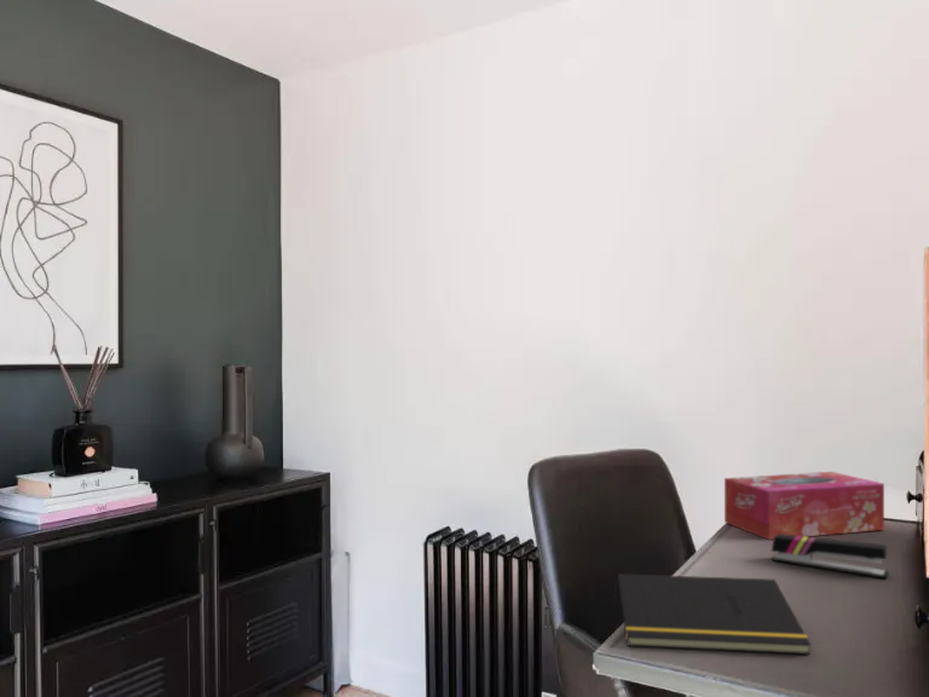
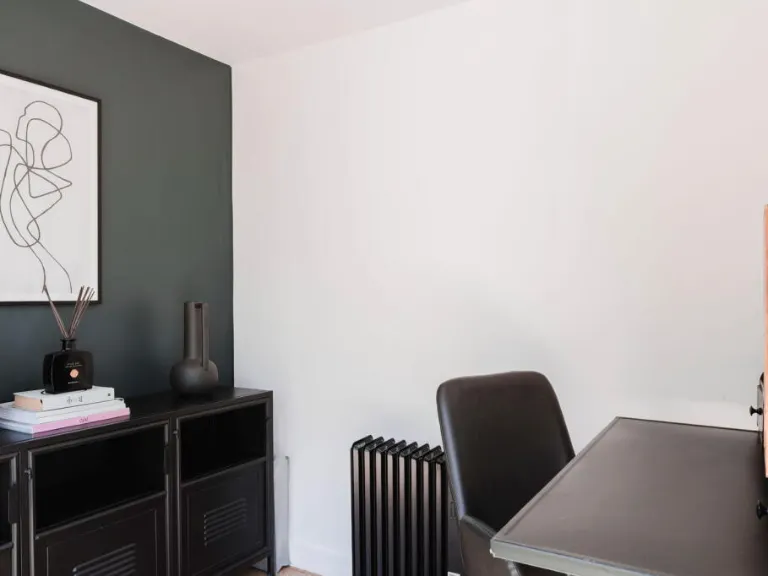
- stapler [771,534,890,580]
- tissue box [723,471,885,541]
- notepad [612,572,813,656]
